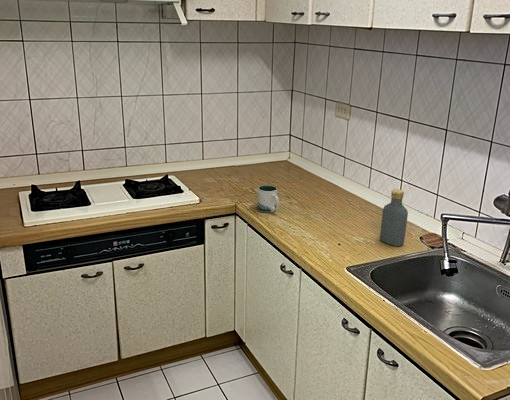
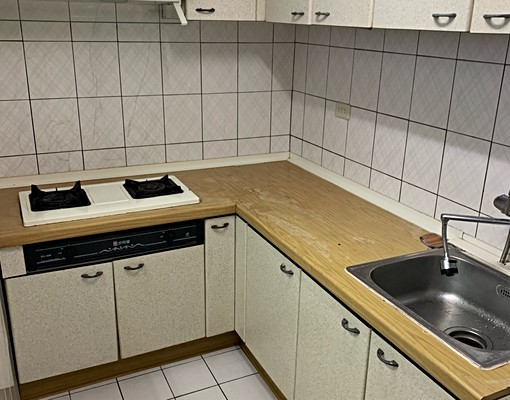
- mug [256,184,280,213]
- vodka [379,188,409,247]
